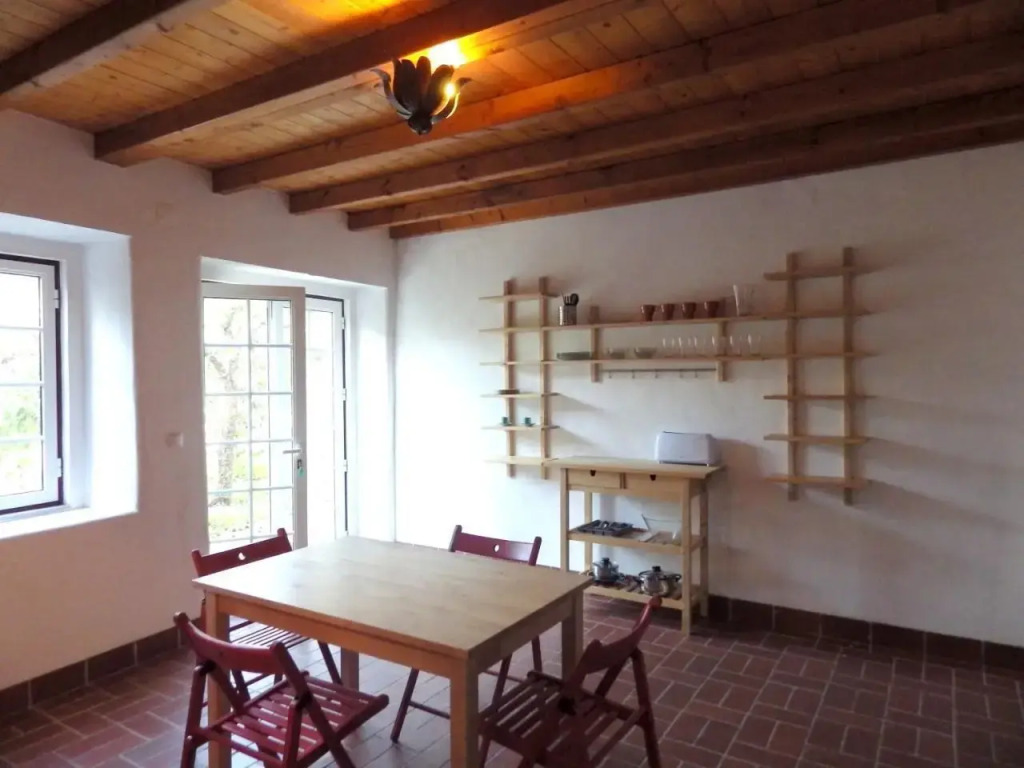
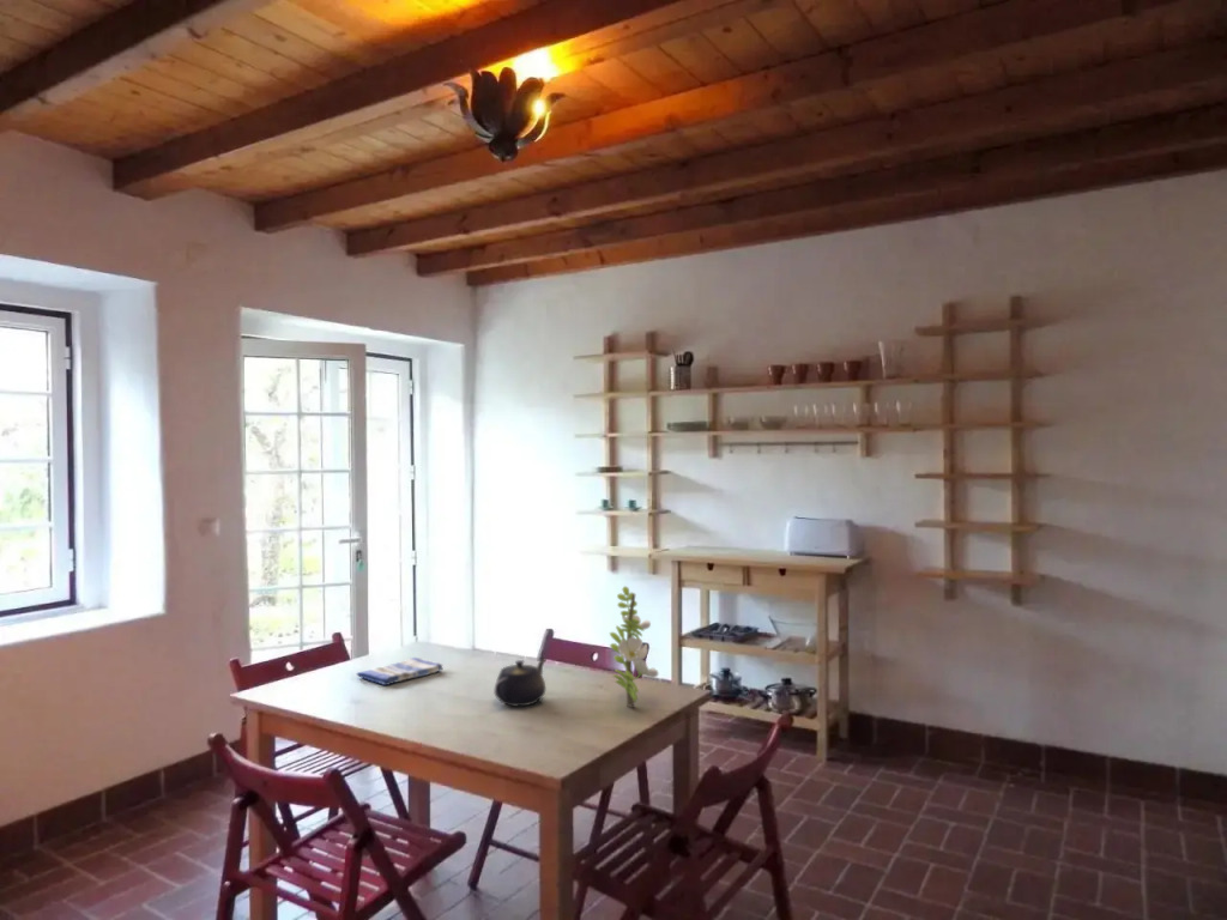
+ dish towel [356,656,445,686]
+ flower [609,585,659,707]
+ teapot [492,659,546,707]
